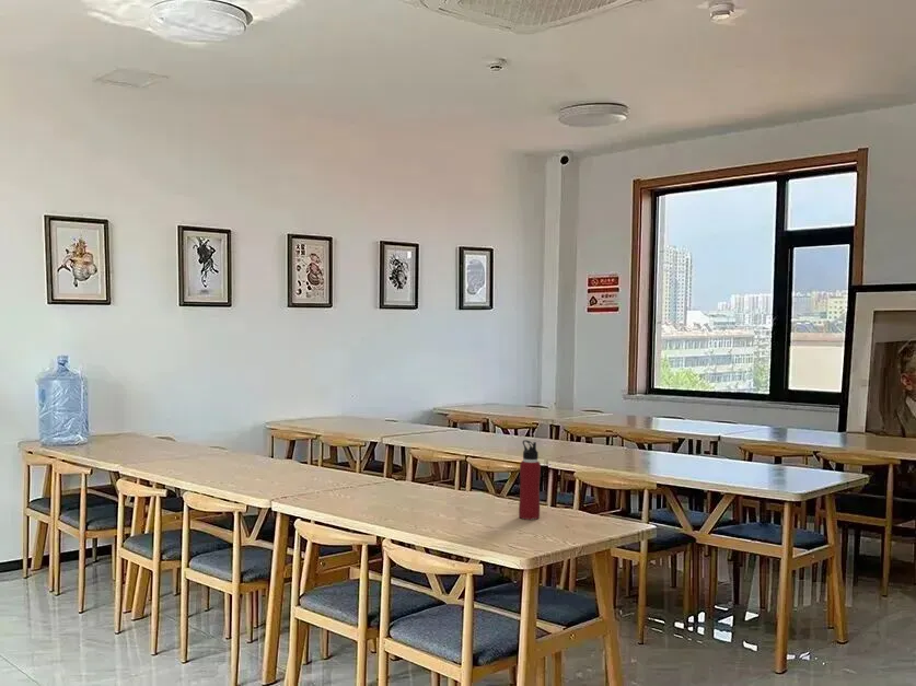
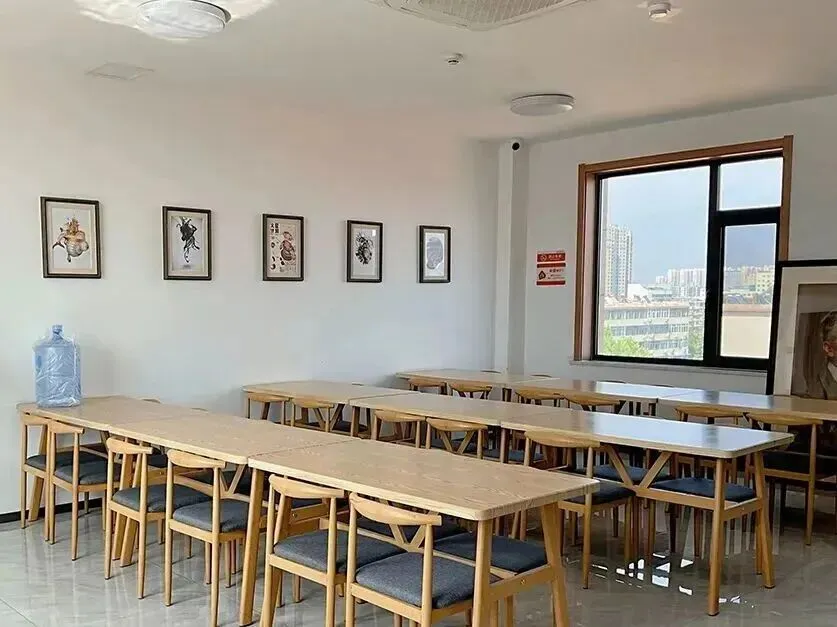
- water bottle [518,439,542,521]
